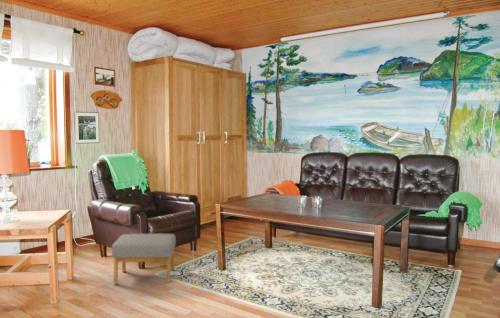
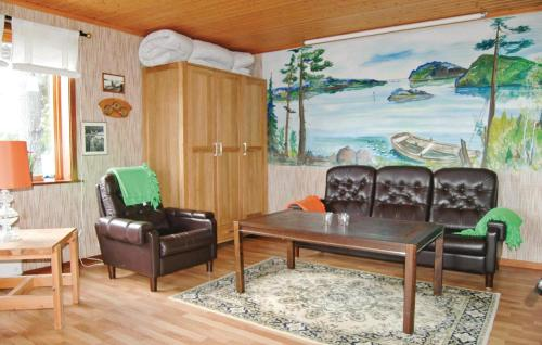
- footstool [111,233,177,285]
